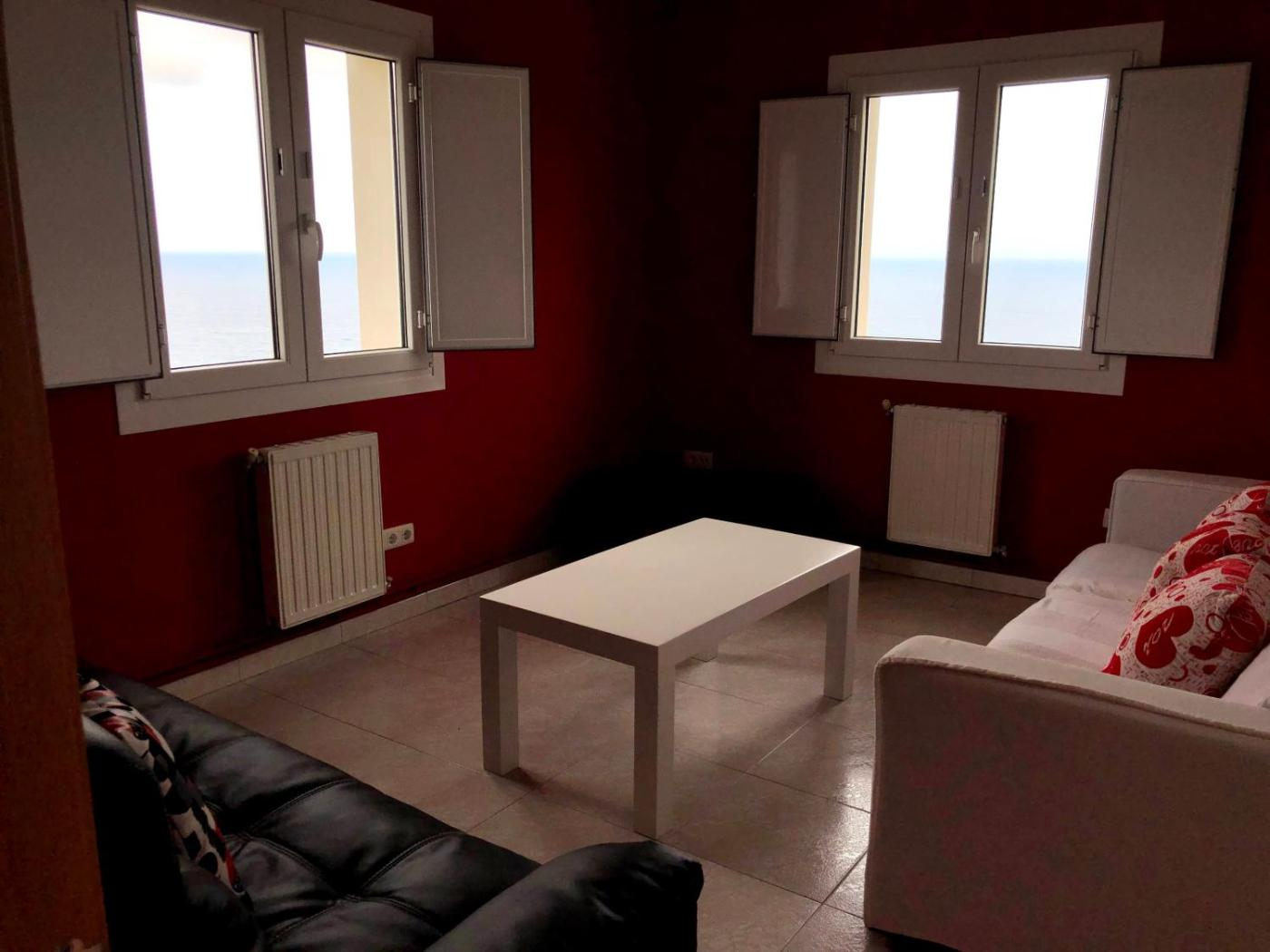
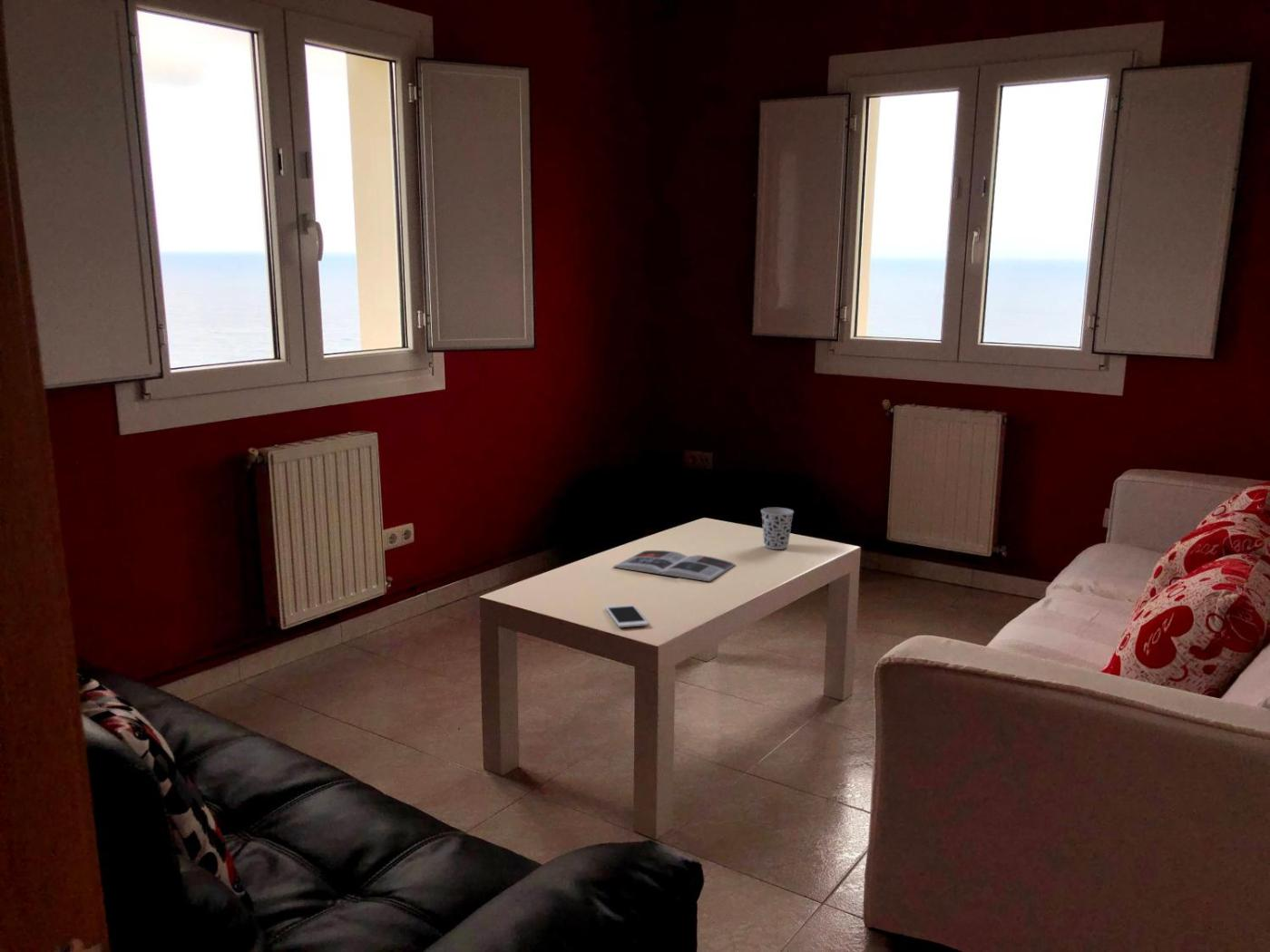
+ cell phone [604,604,650,628]
+ cup [760,507,795,550]
+ magazine [612,549,736,582]
